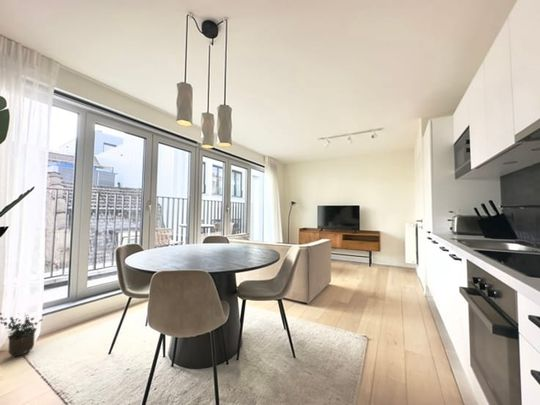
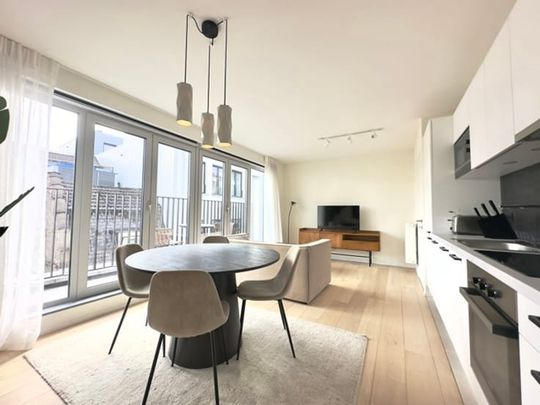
- potted plant [0,312,44,358]
